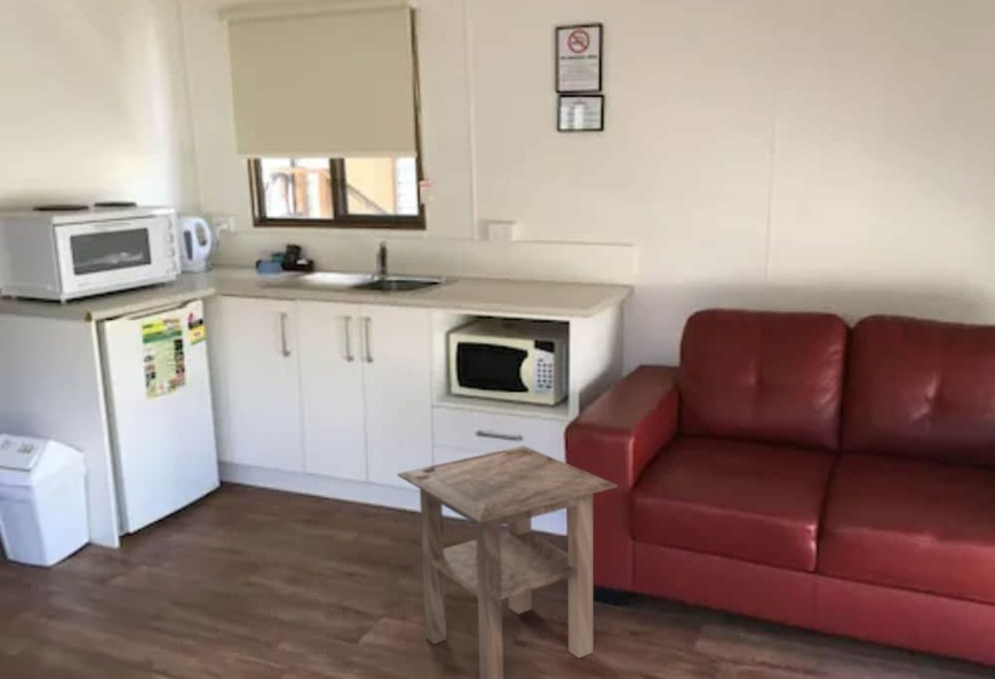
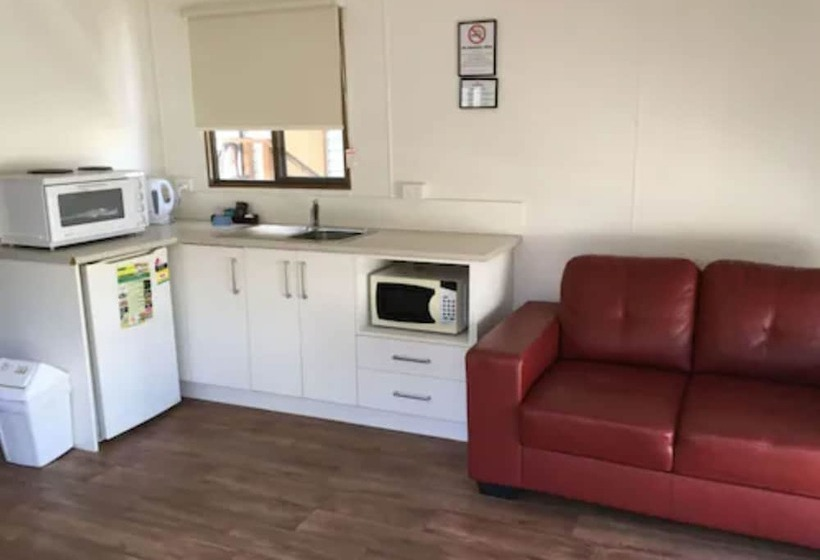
- side table [396,445,619,679]
